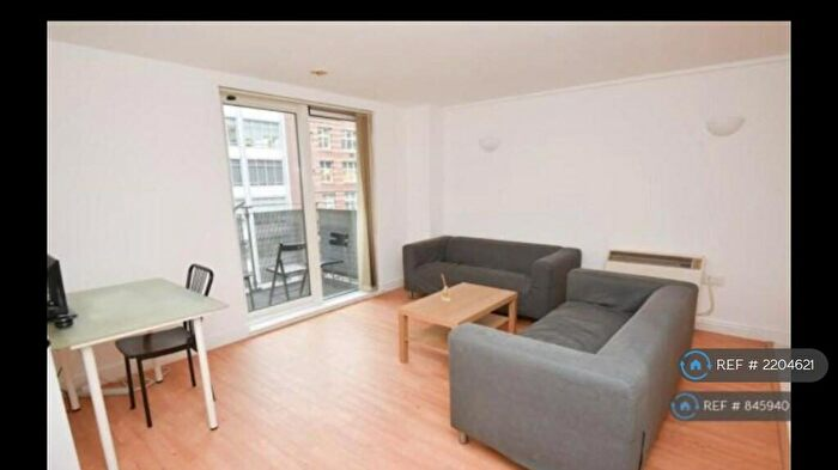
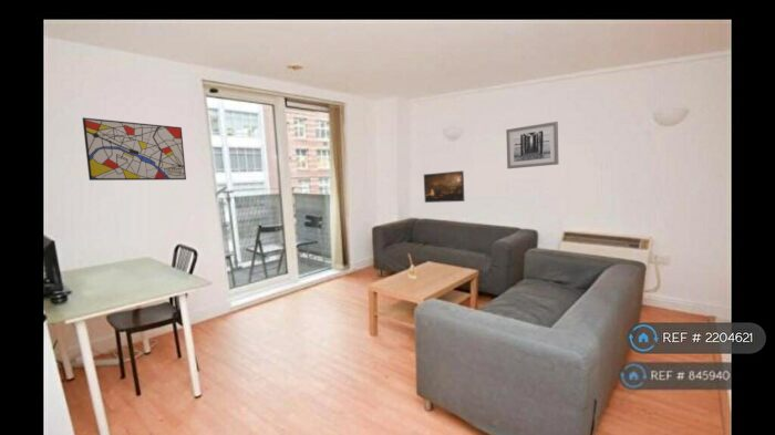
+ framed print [423,169,466,204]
+ wall art [82,116,187,182]
+ wall art [505,121,559,169]
